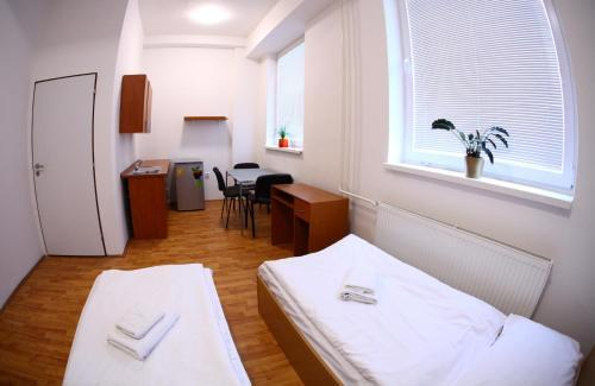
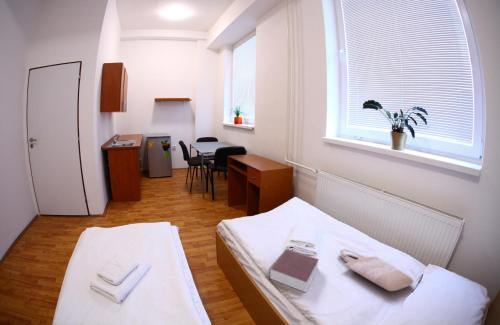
+ shopping bag [339,248,415,292]
+ book [268,248,320,293]
